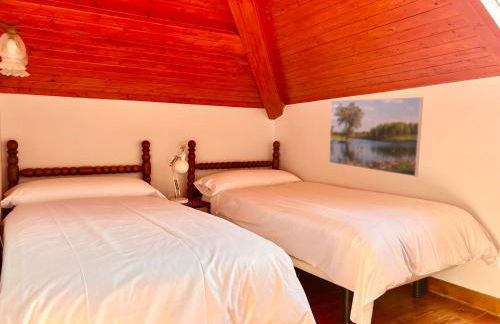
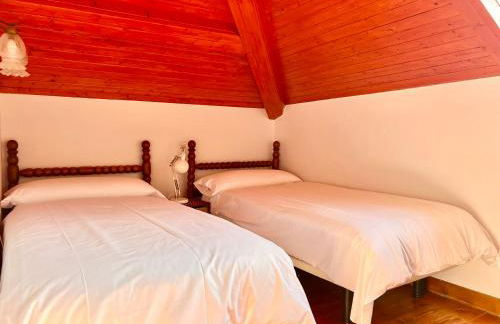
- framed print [328,96,424,178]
